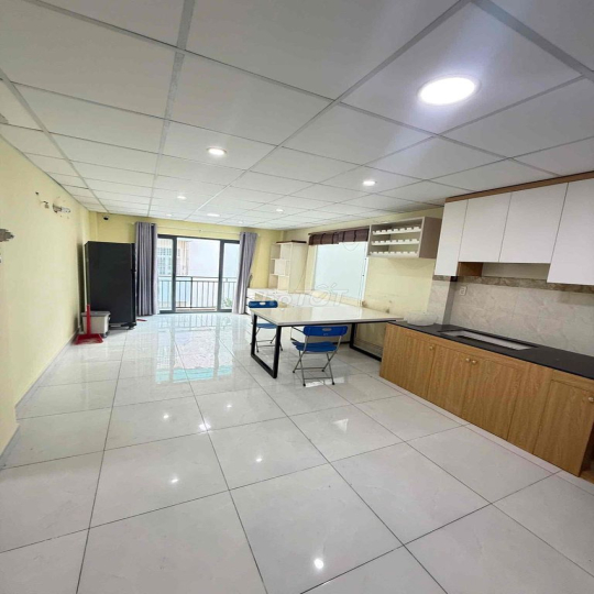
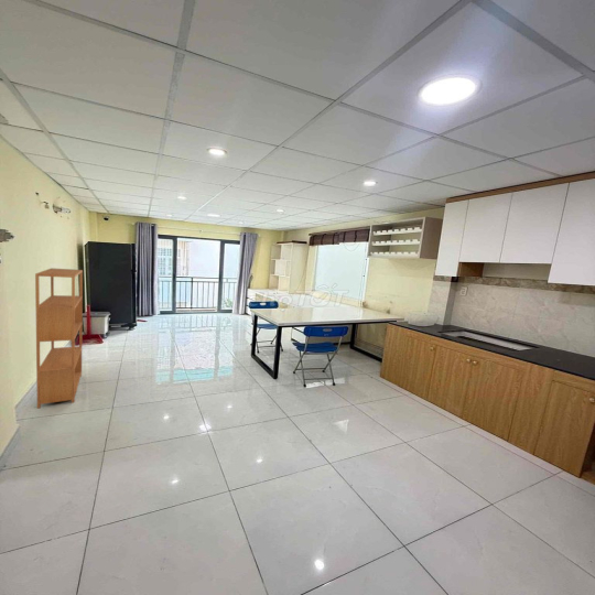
+ bookshelf [34,267,84,410]
